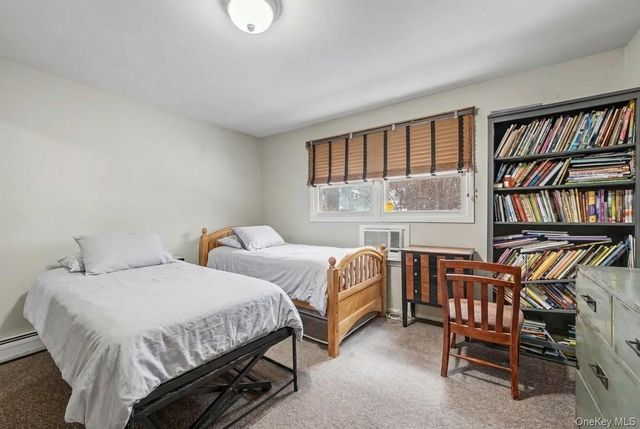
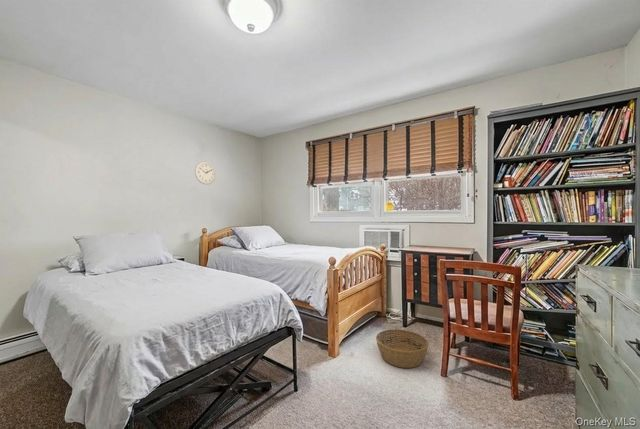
+ basket [375,328,429,369]
+ wall clock [194,161,217,185]
